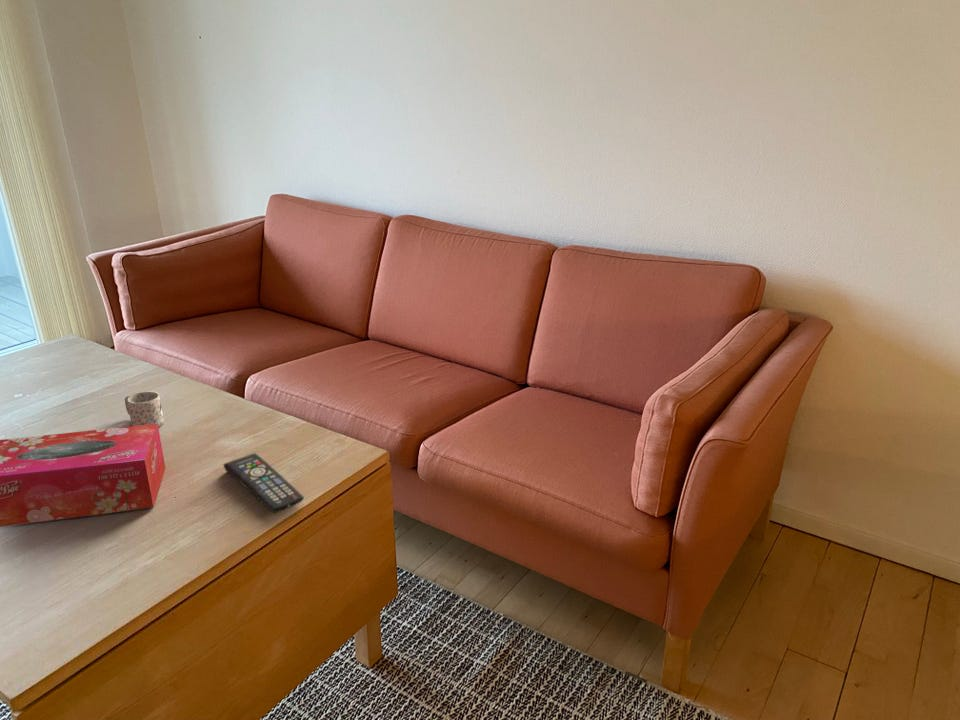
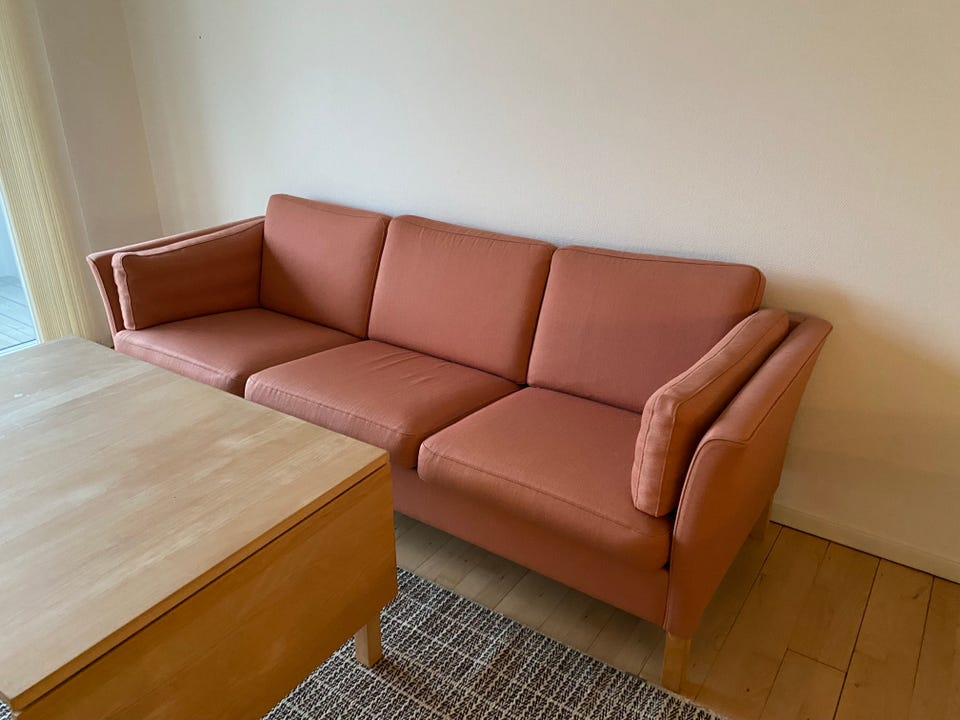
- mug [124,390,165,428]
- tissue box [0,424,166,528]
- remote control [223,452,305,514]
